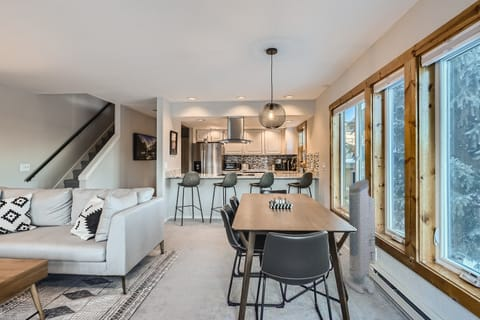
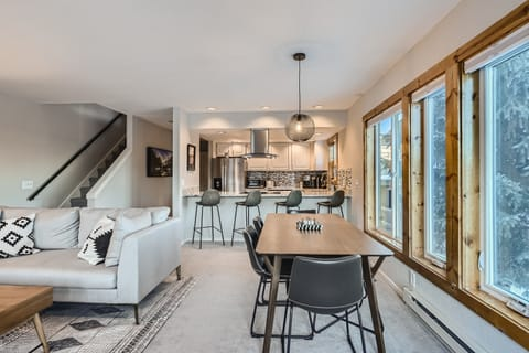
- air purifier [344,179,376,295]
